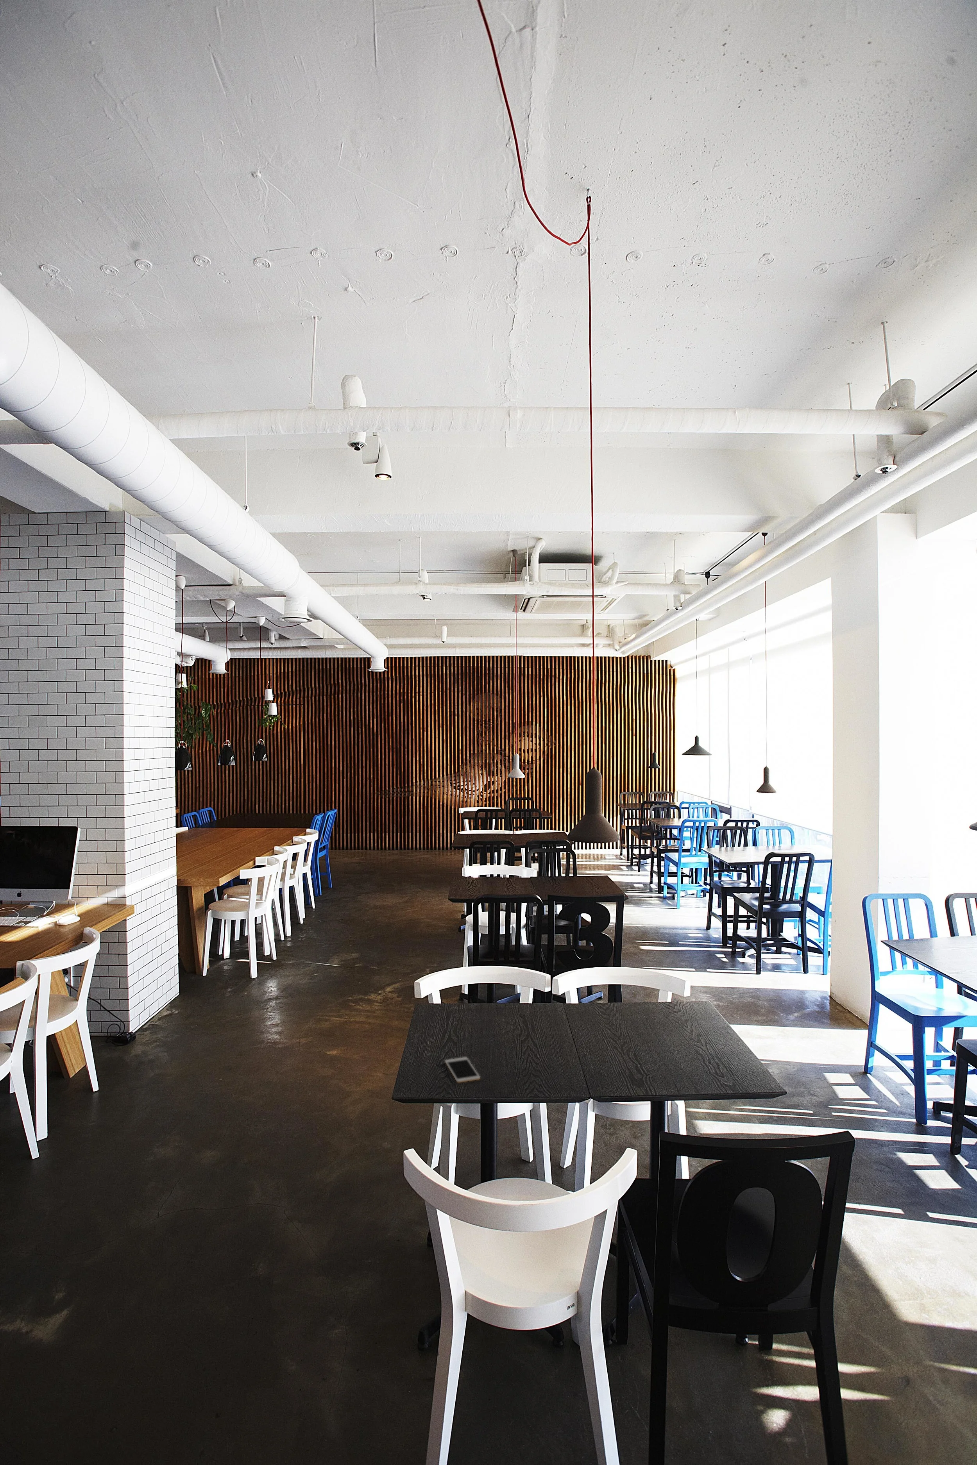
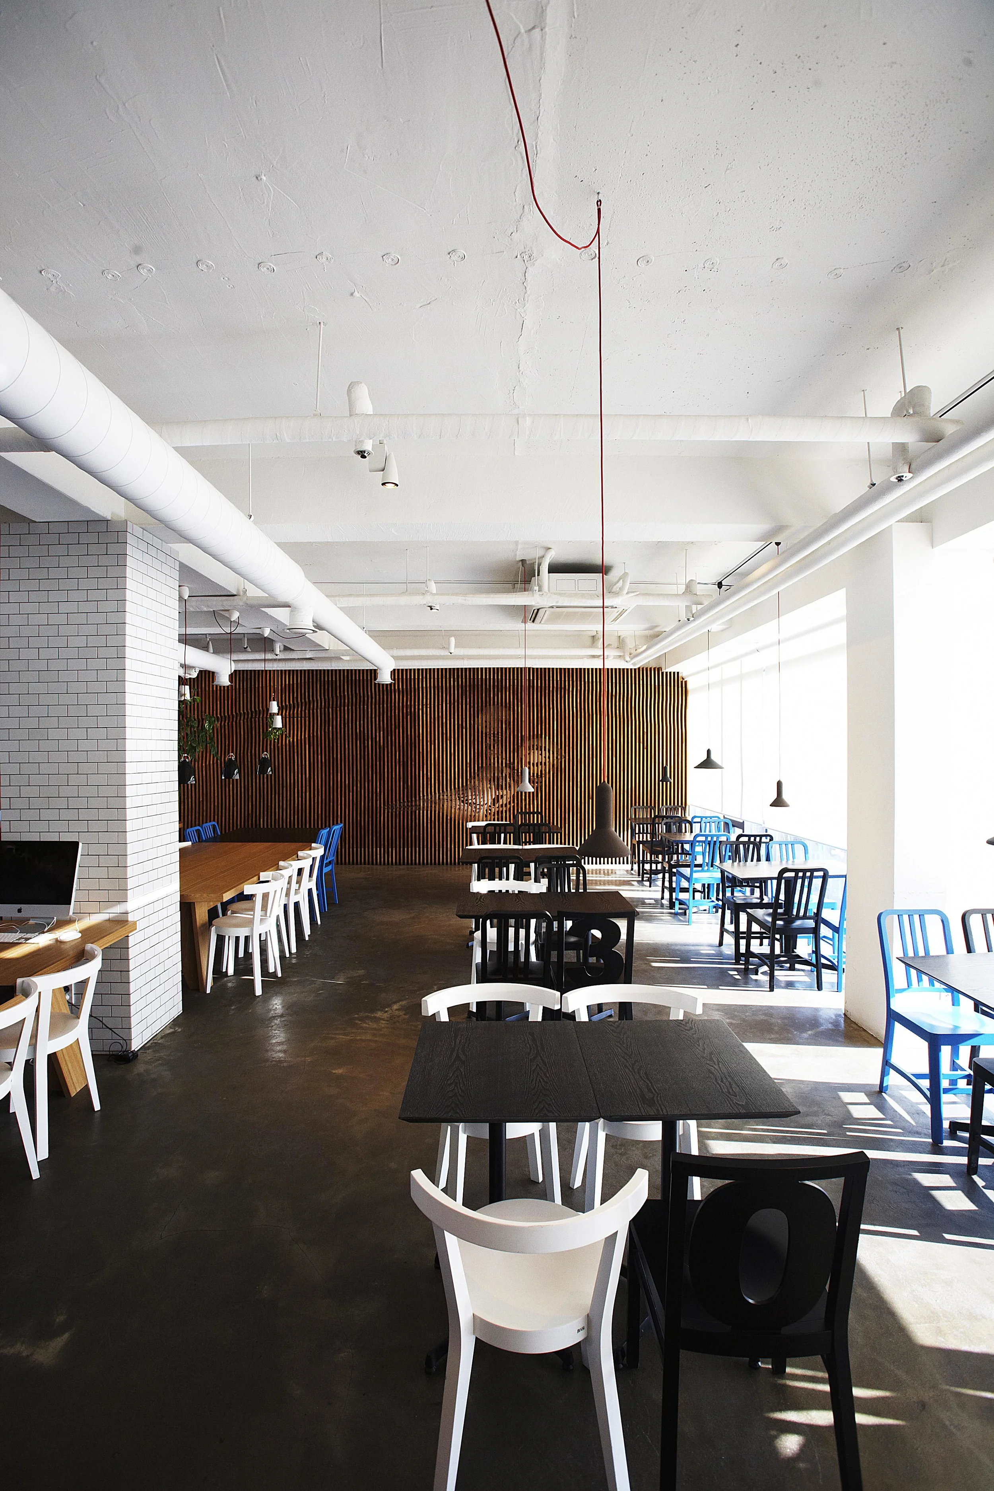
- cell phone [445,1056,481,1083]
